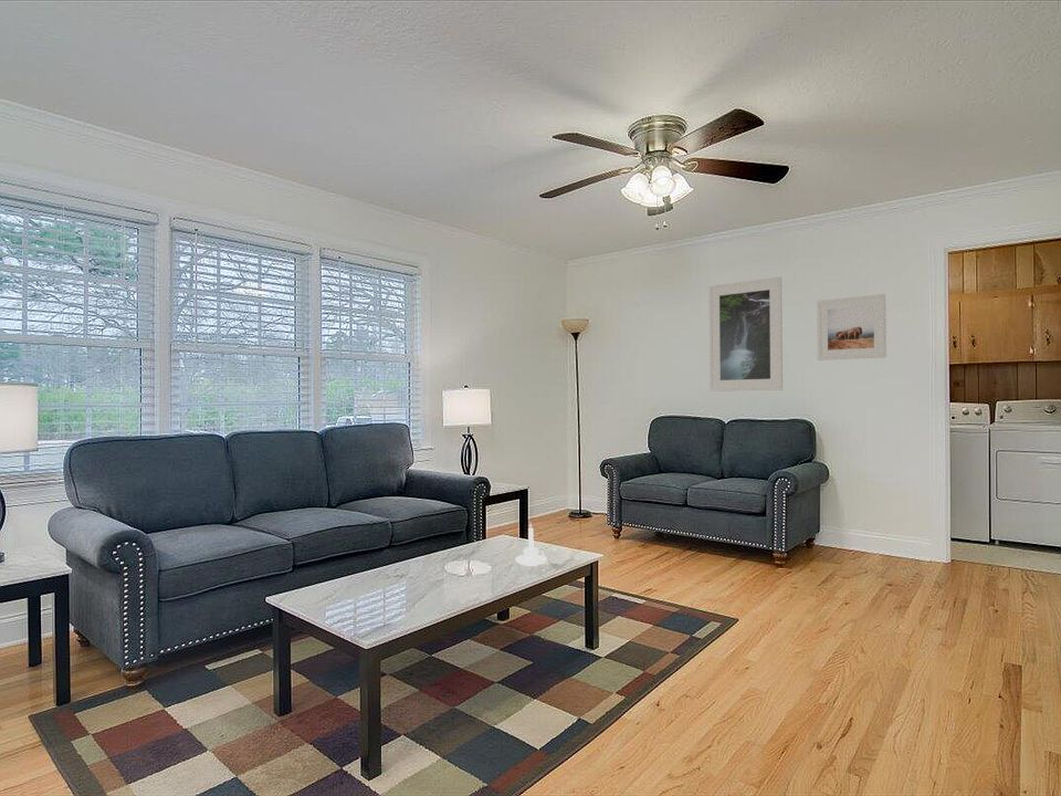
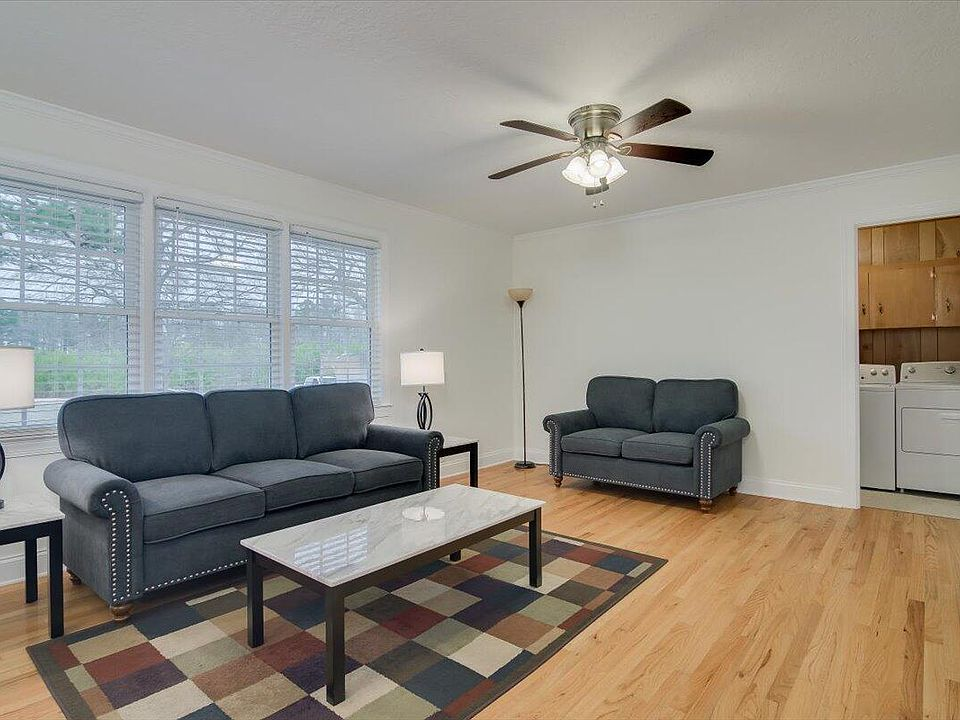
- candle holder [514,522,548,567]
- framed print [708,276,784,392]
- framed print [816,293,887,362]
